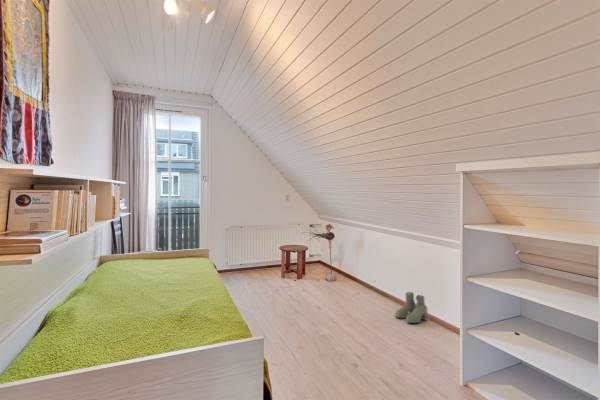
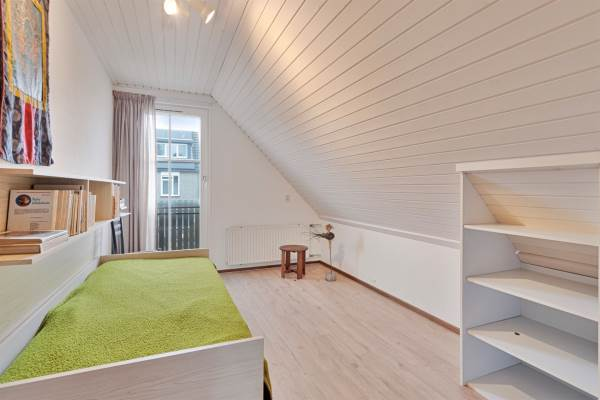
- boots [394,291,428,324]
